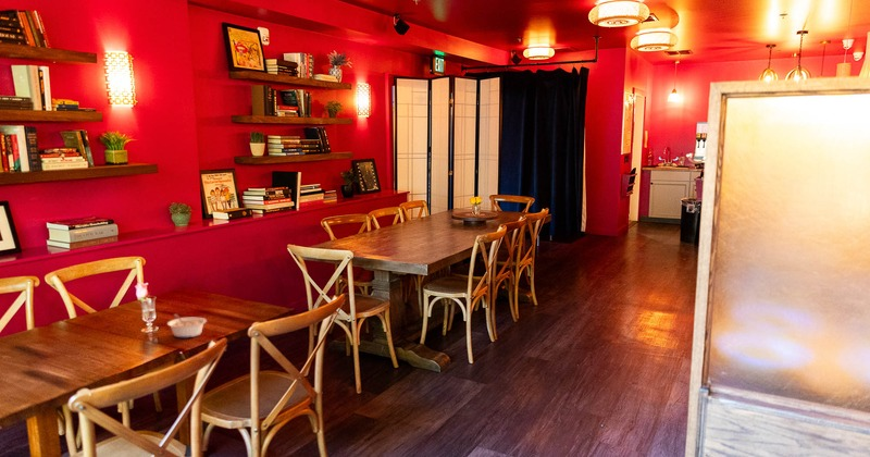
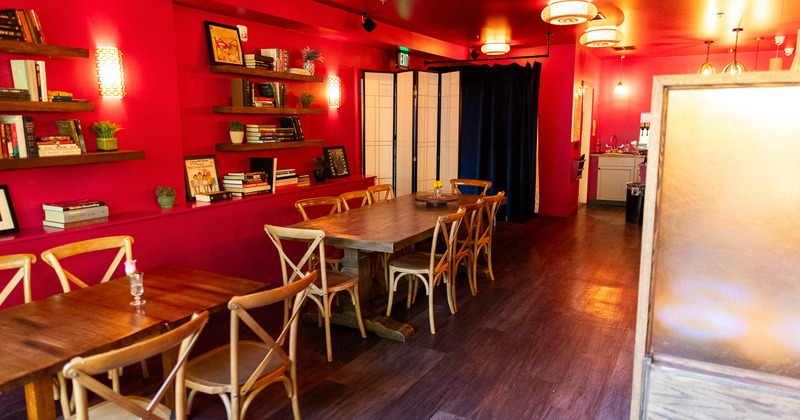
- legume [166,313,208,338]
